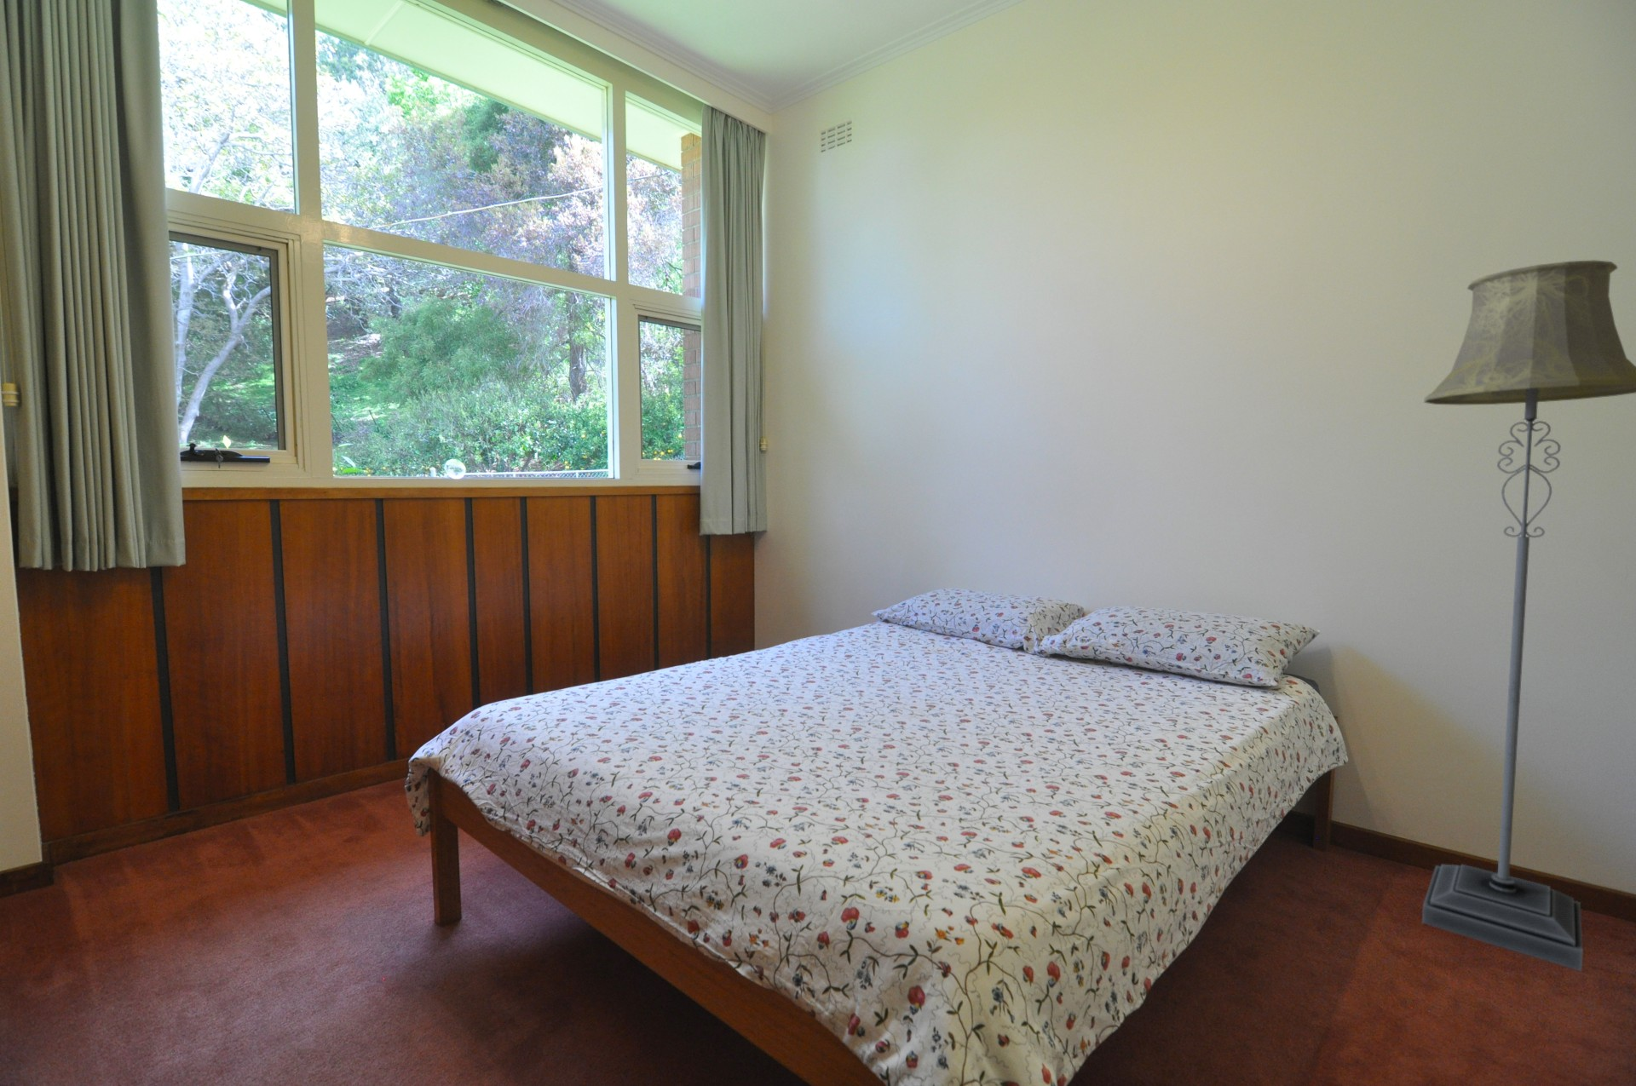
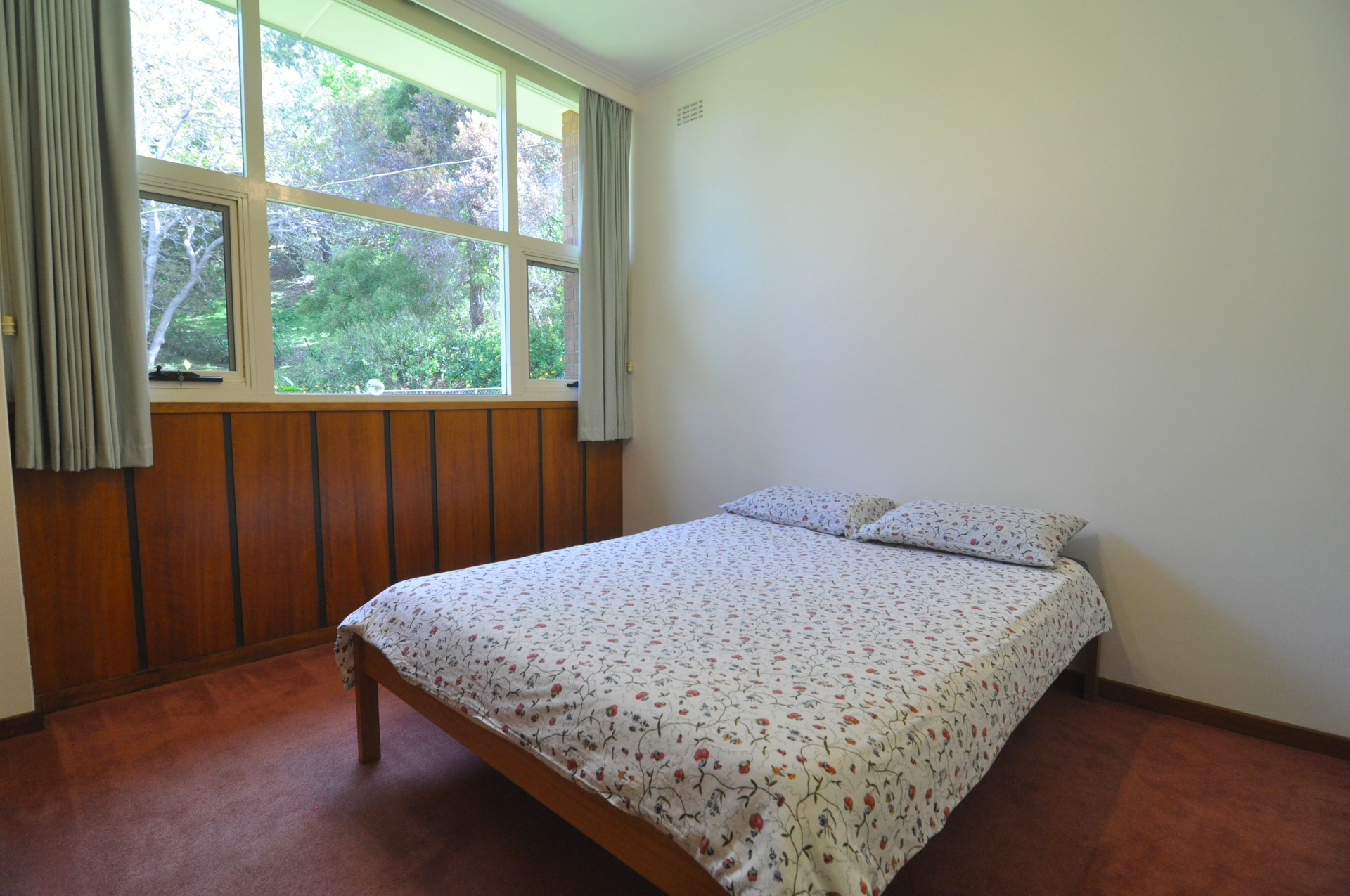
- floor lamp [1422,259,1636,972]
